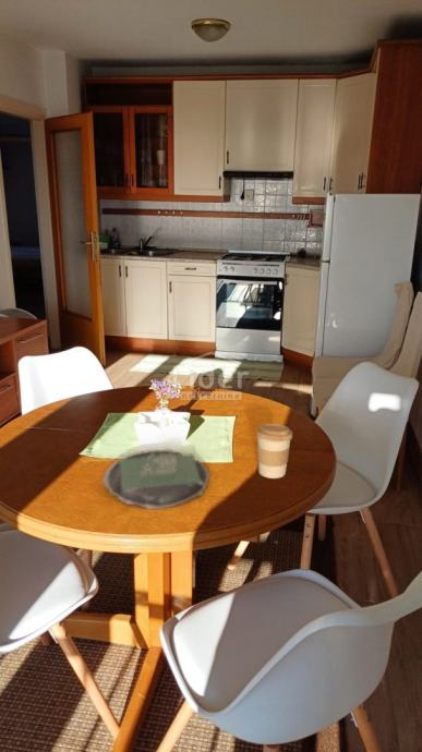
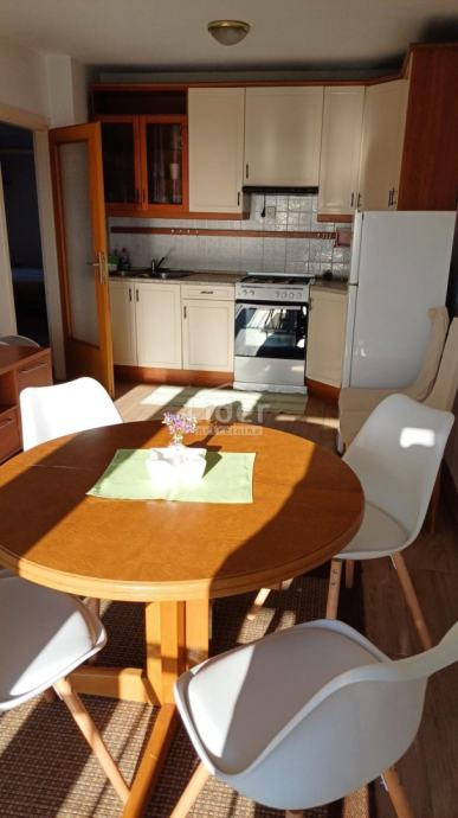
- coffee cup [255,423,293,480]
- plate [101,449,210,510]
